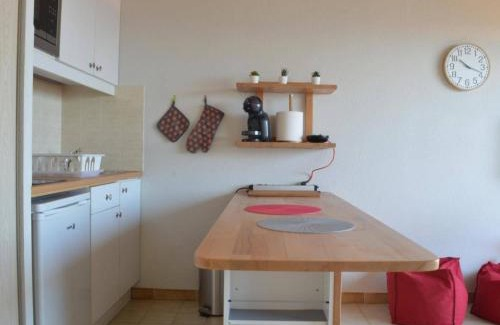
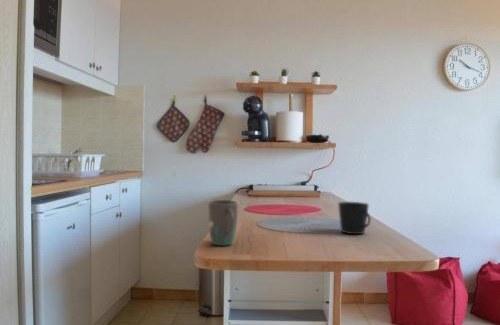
+ cup [337,201,372,235]
+ mug [207,199,239,247]
